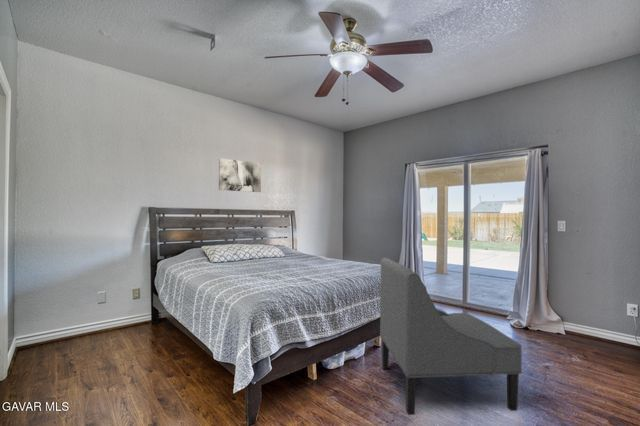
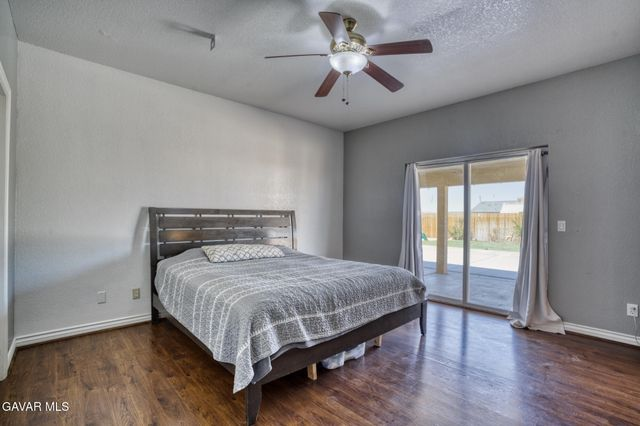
- chair [379,257,523,416]
- wall art [218,157,262,193]
